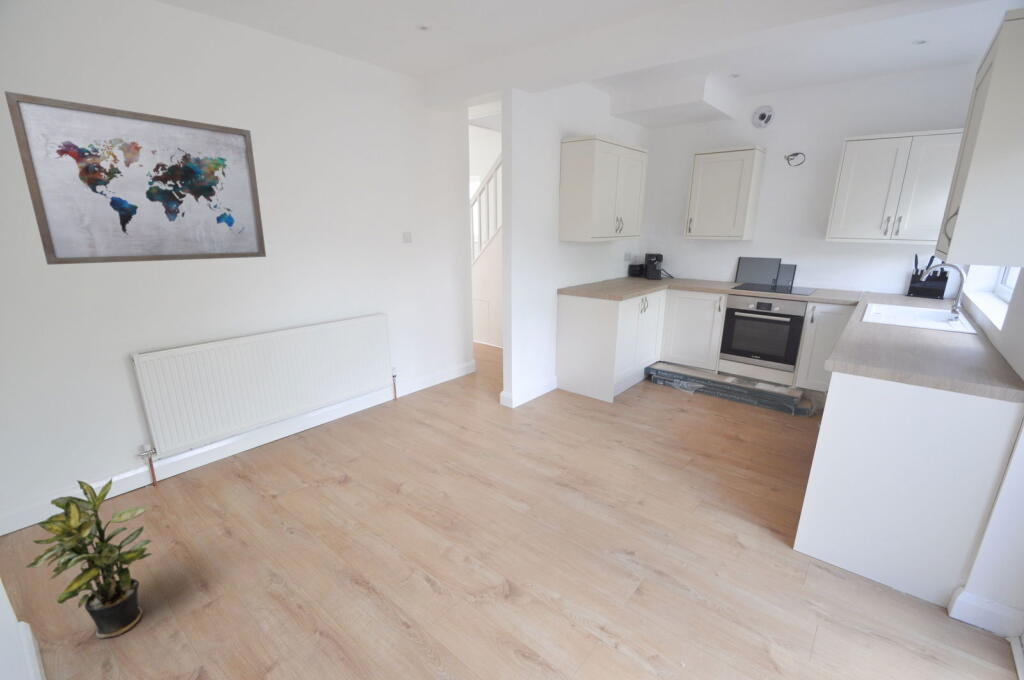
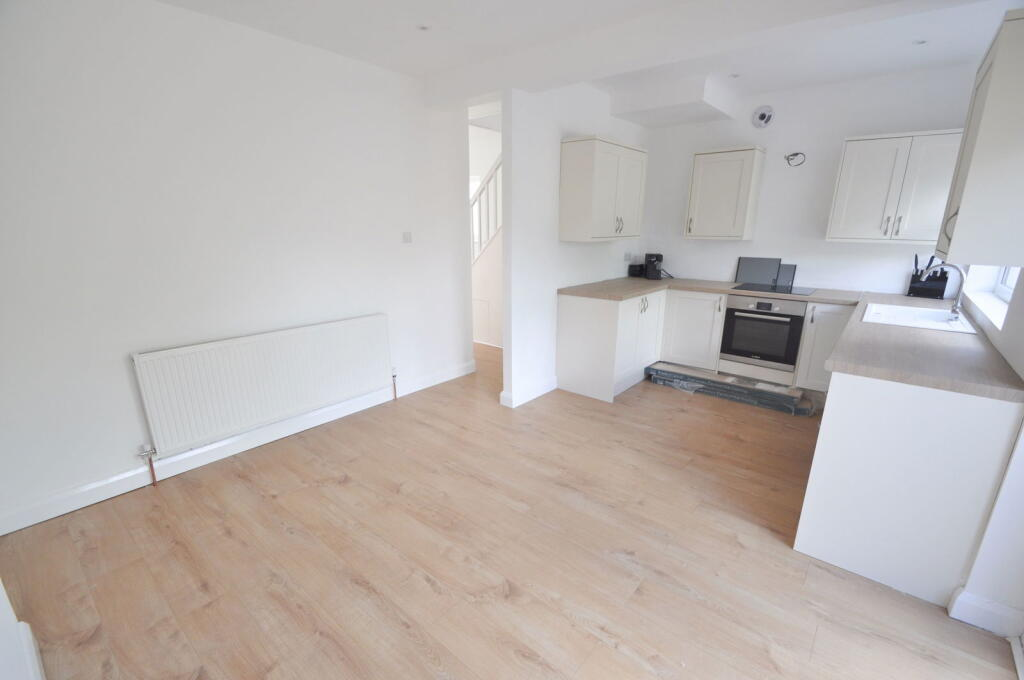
- wall art [4,90,267,266]
- potted plant [24,477,154,640]
